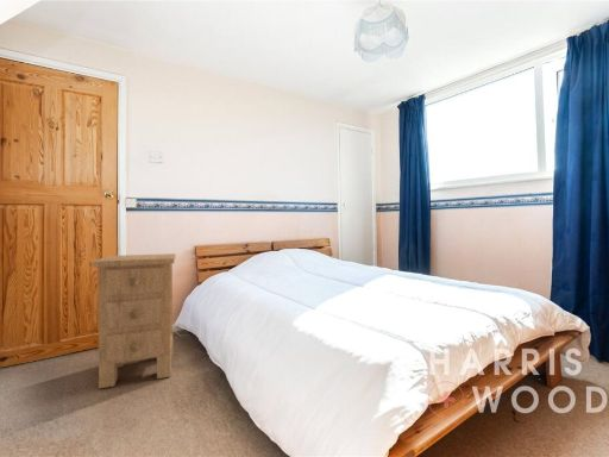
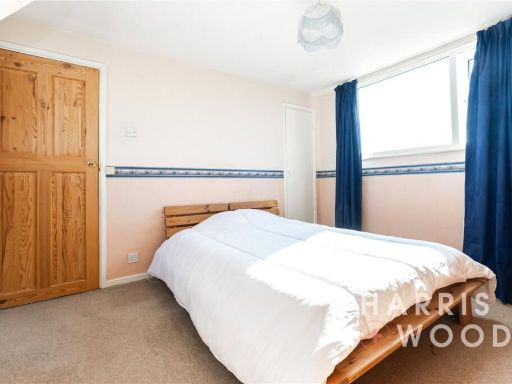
- nightstand [92,252,177,389]
